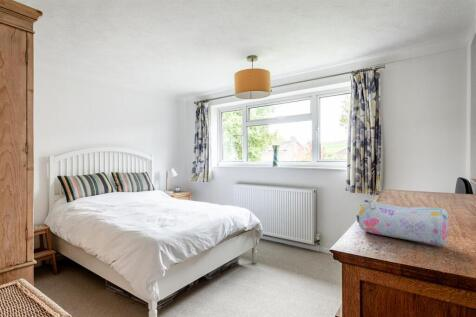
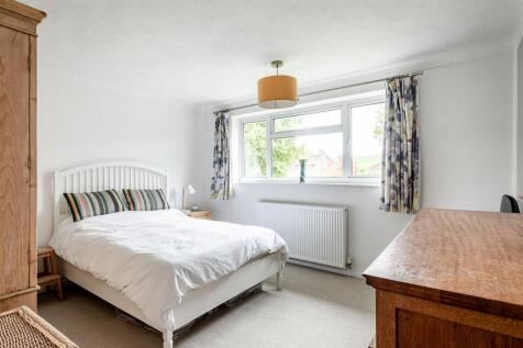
- pencil case [356,199,450,246]
